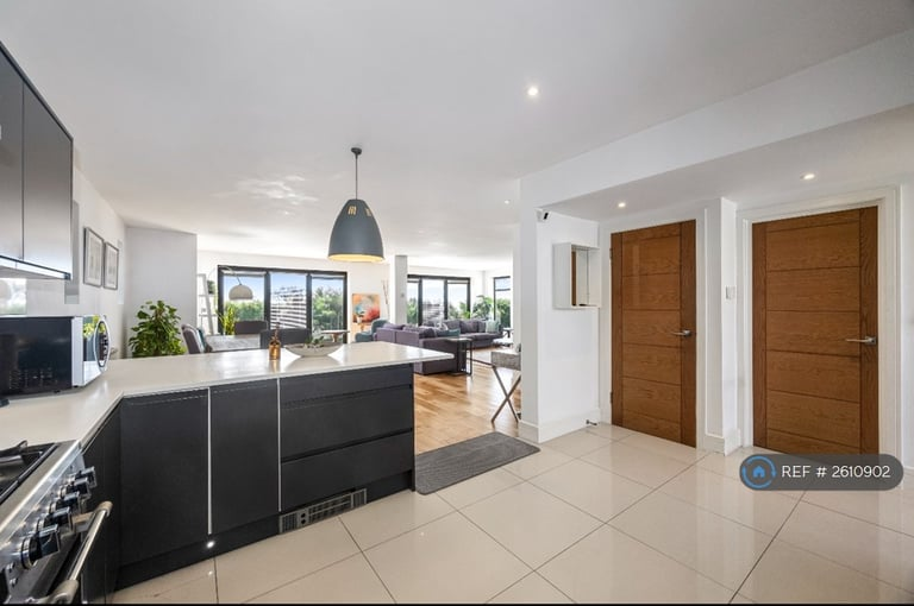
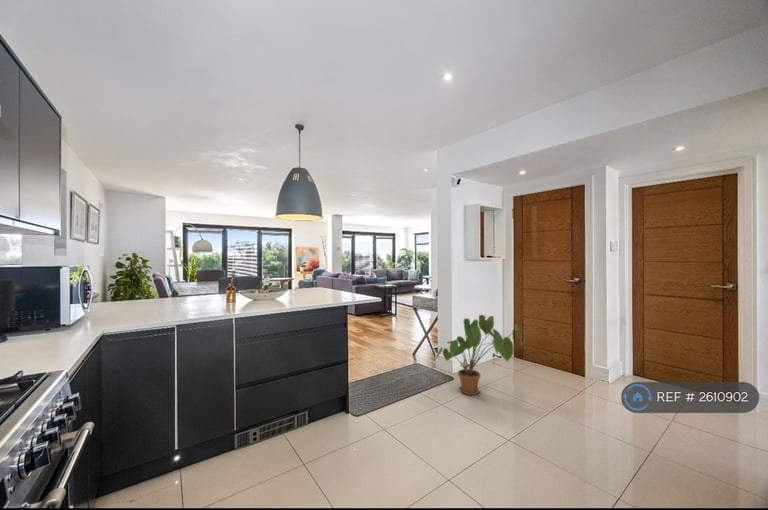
+ house plant [435,314,524,396]
